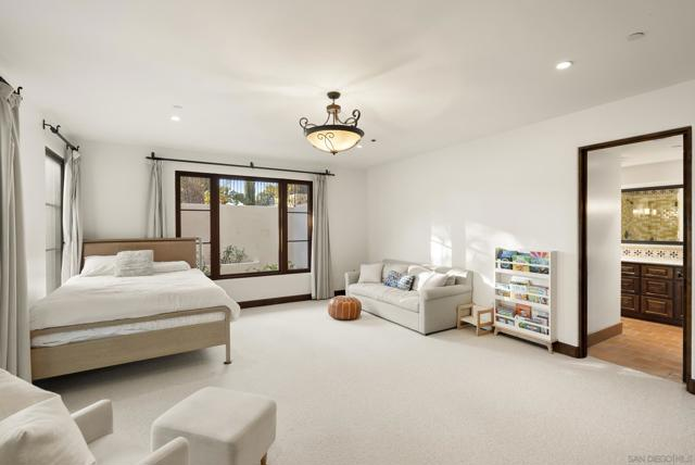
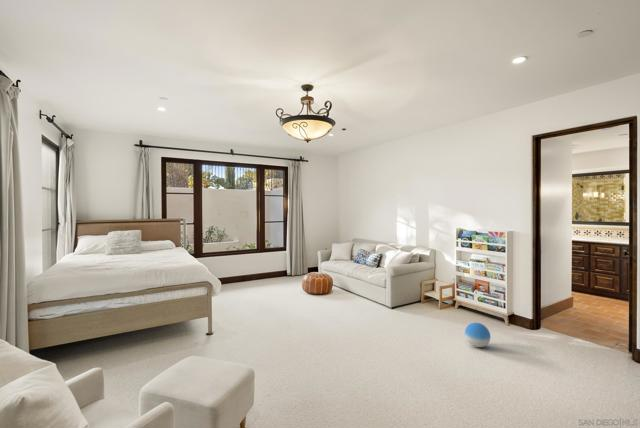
+ ball [464,322,492,348]
